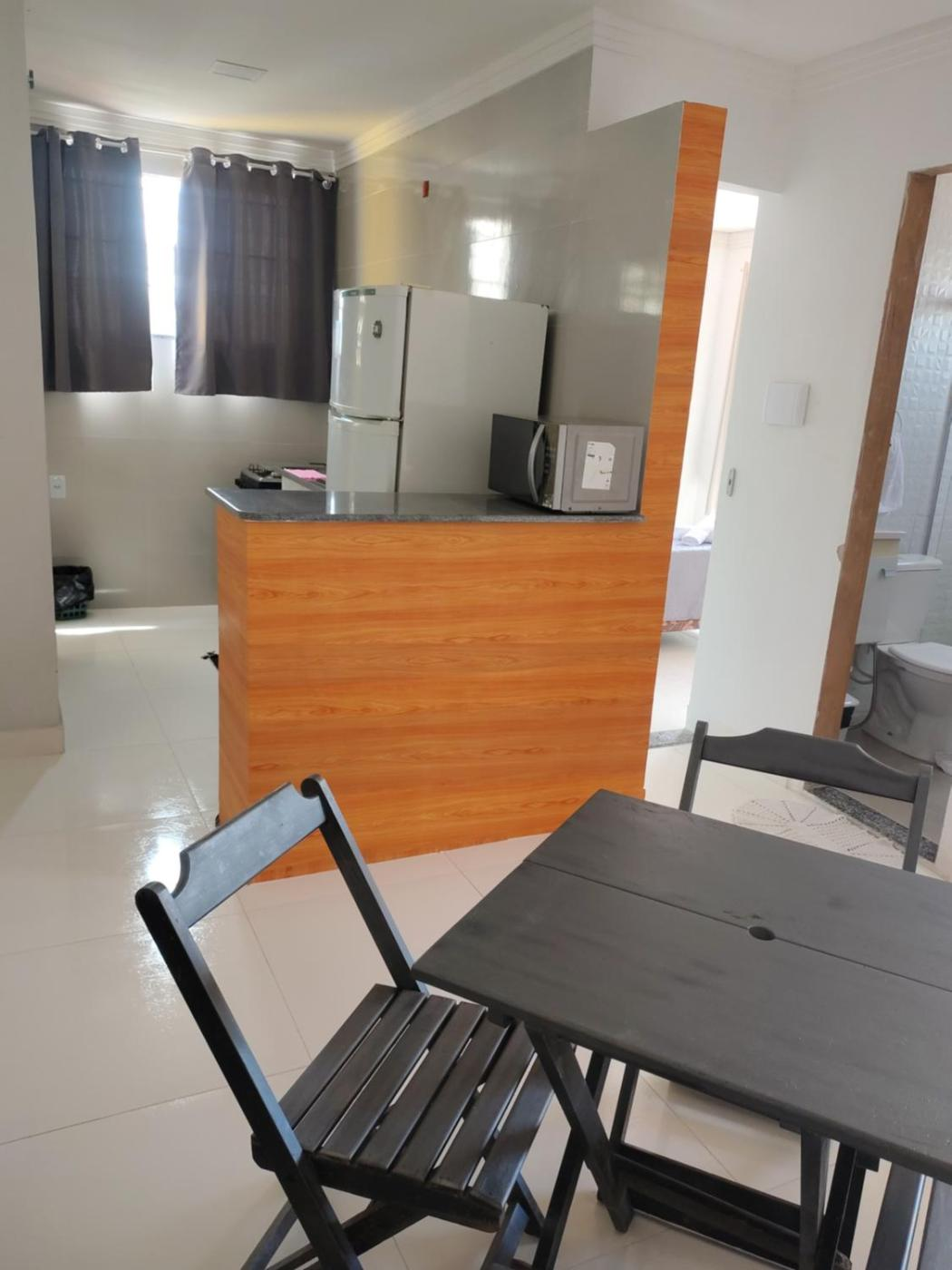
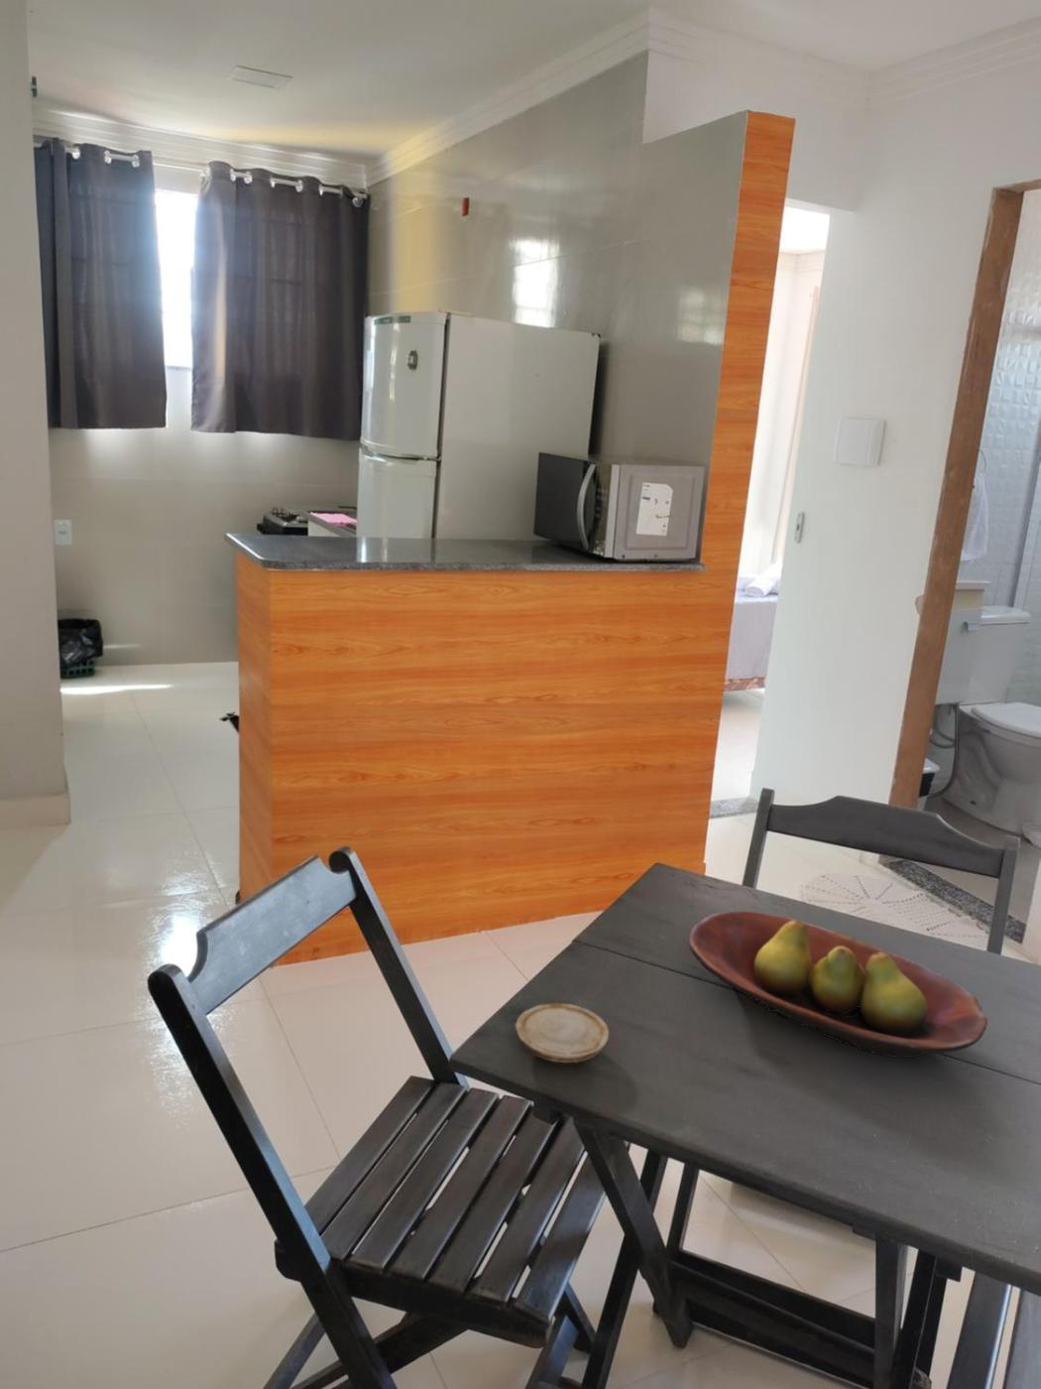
+ fruit bowl [688,910,989,1059]
+ wood slice [515,1002,610,1063]
